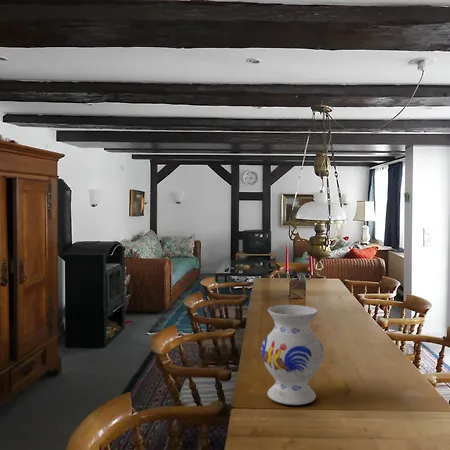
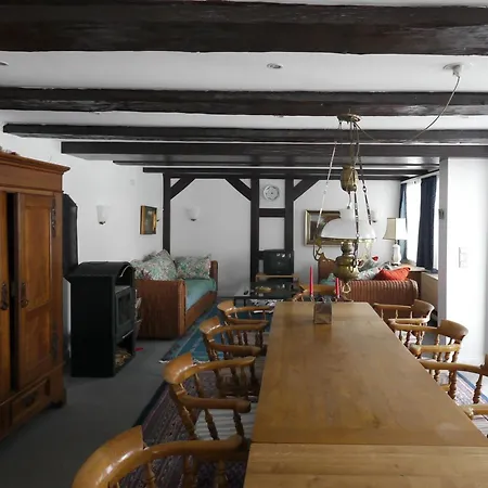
- vase [260,304,324,406]
